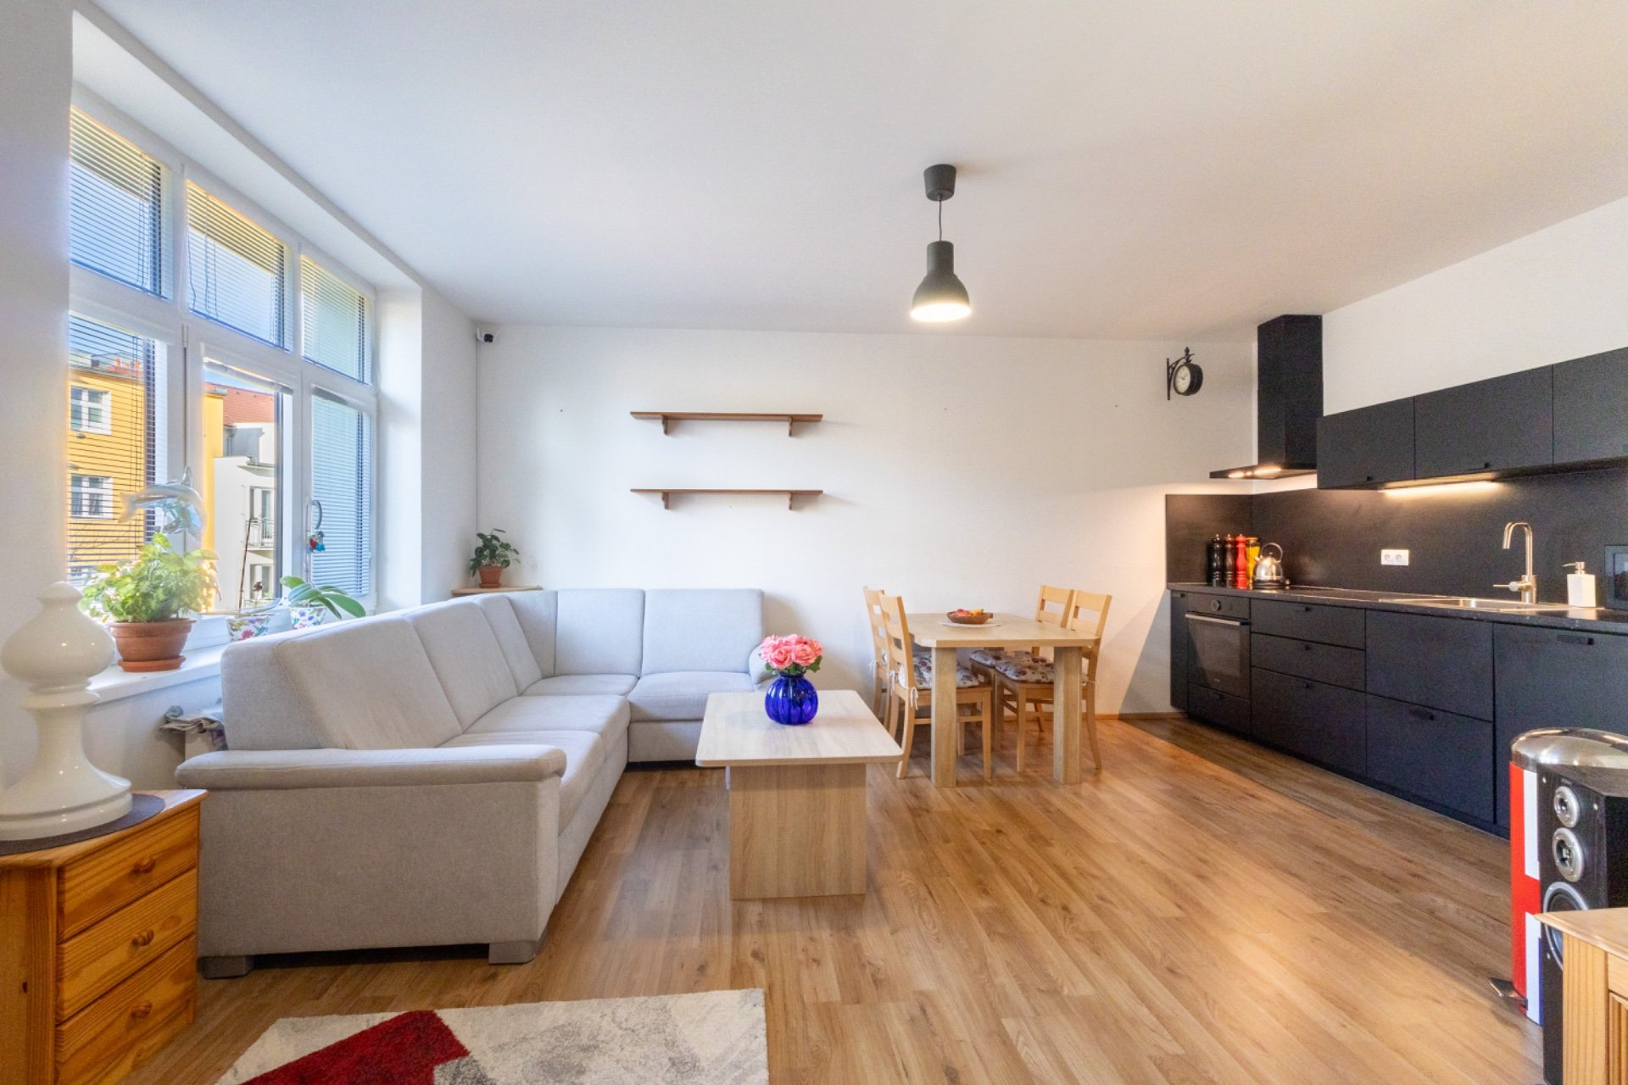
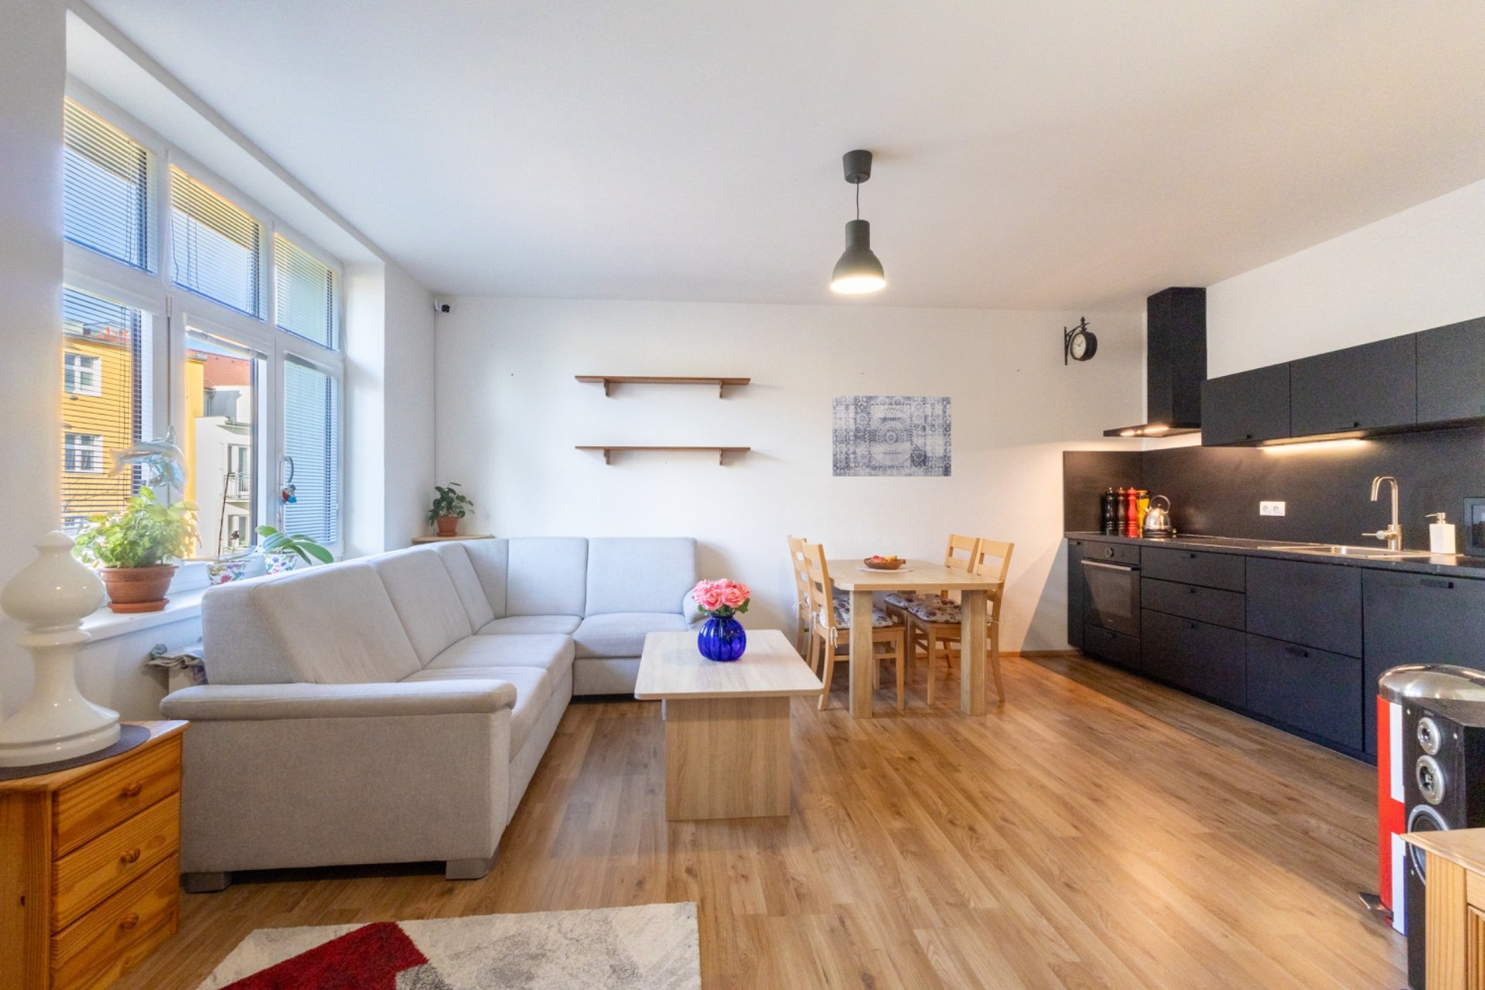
+ wall art [831,394,952,477]
